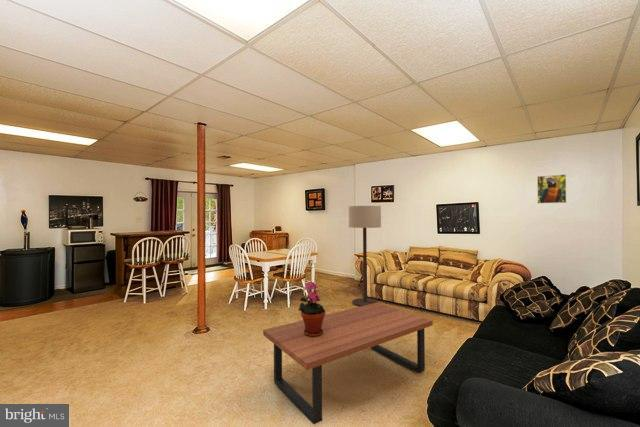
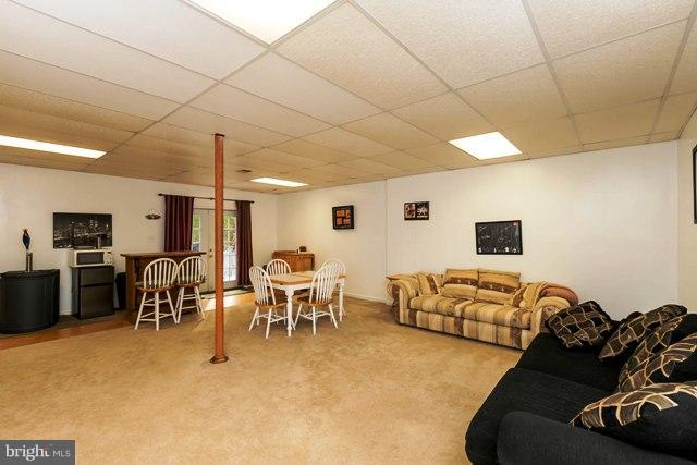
- potted plant [298,281,327,337]
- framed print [536,173,567,204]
- coffee table [262,302,434,425]
- floor lamp [348,205,382,307]
